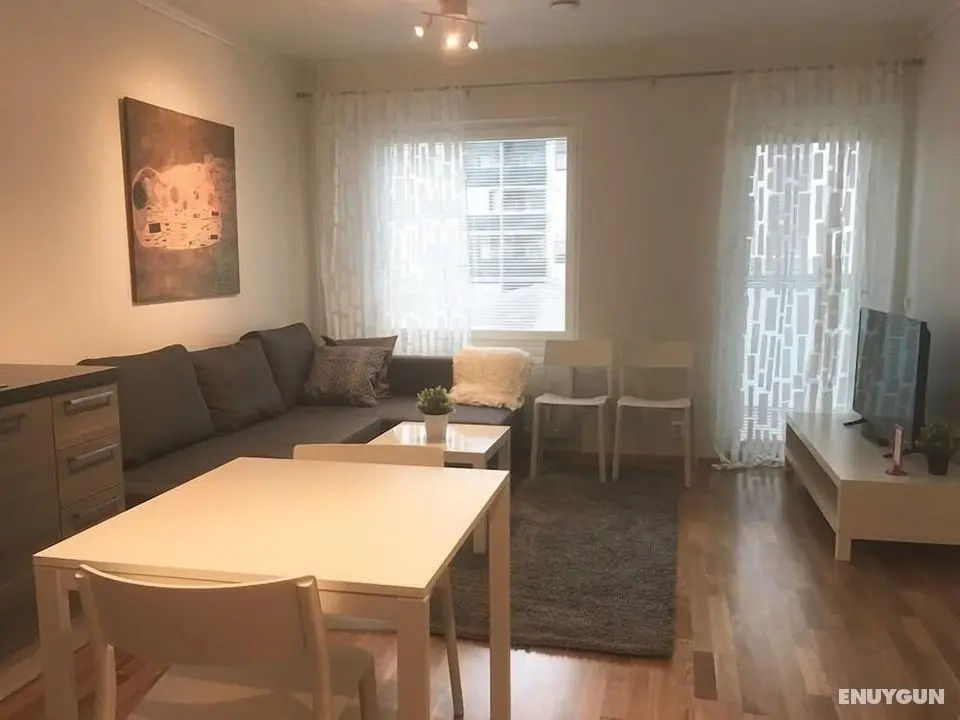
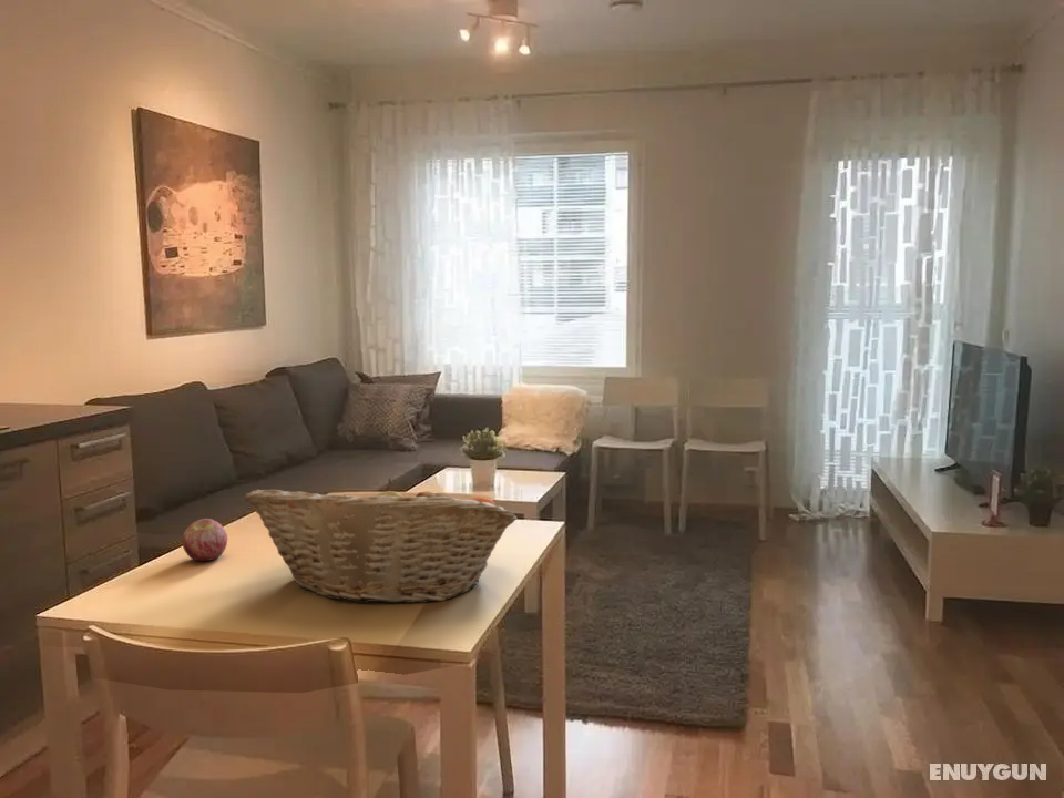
+ fruit basket [243,478,518,604]
+ apple [181,518,228,562]
